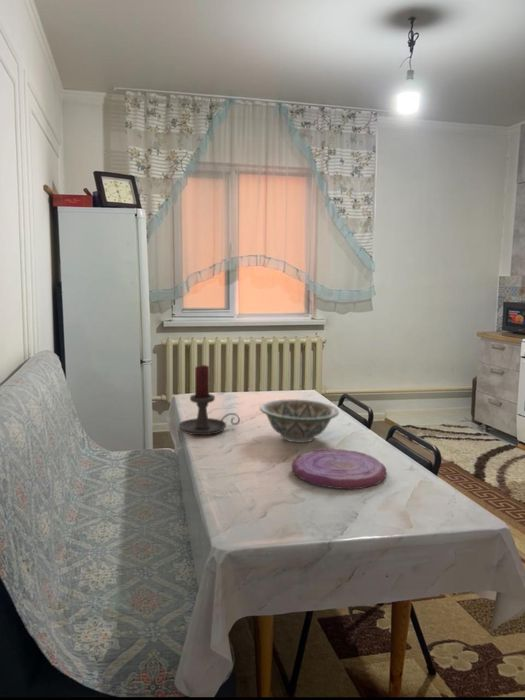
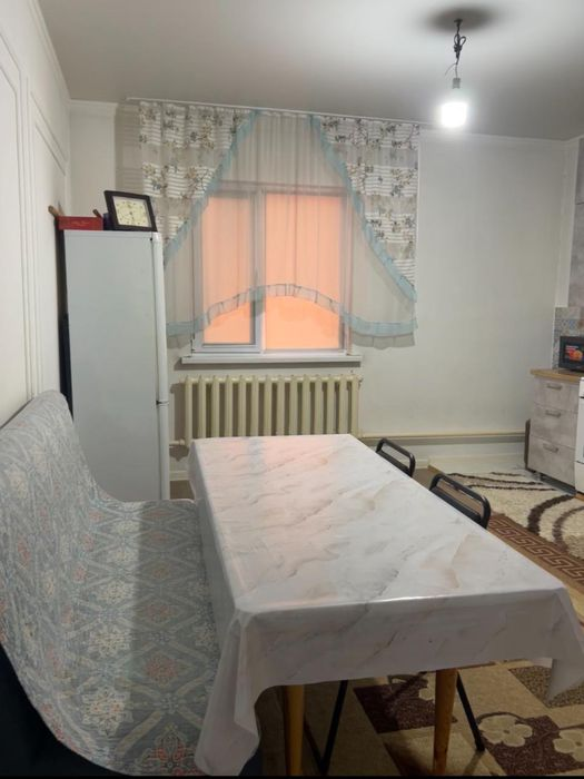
- candle holder [178,364,241,436]
- plate [291,447,388,490]
- decorative bowl [259,398,340,444]
